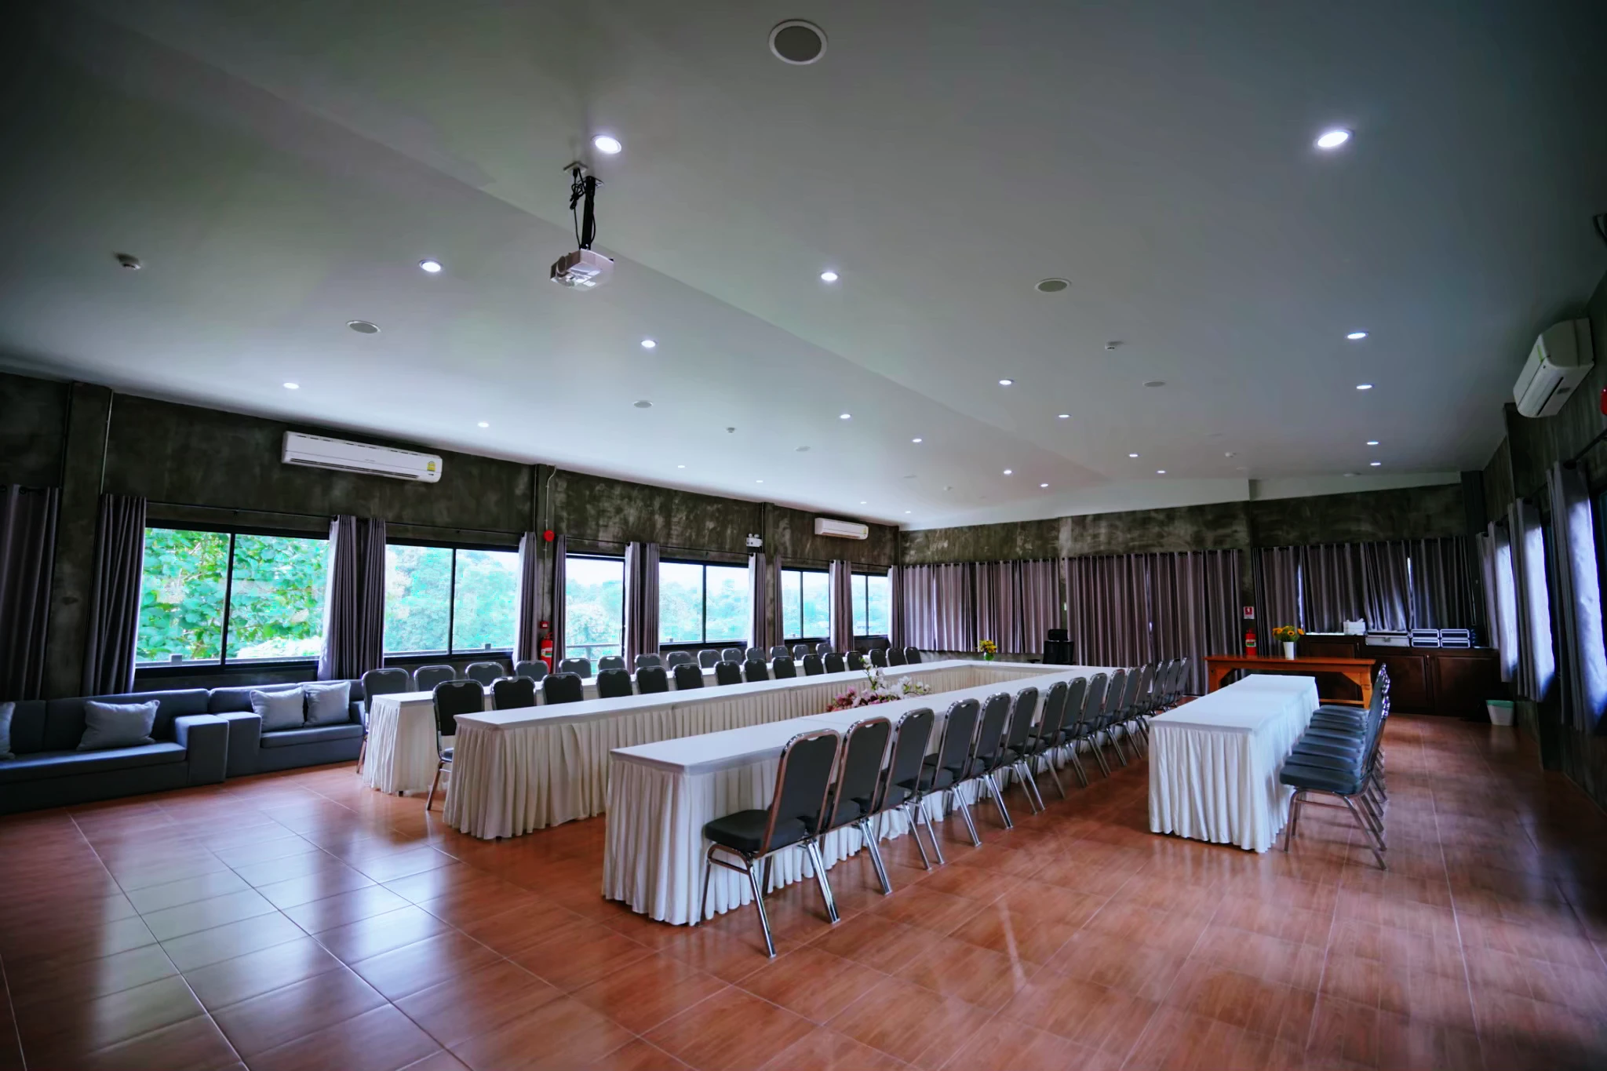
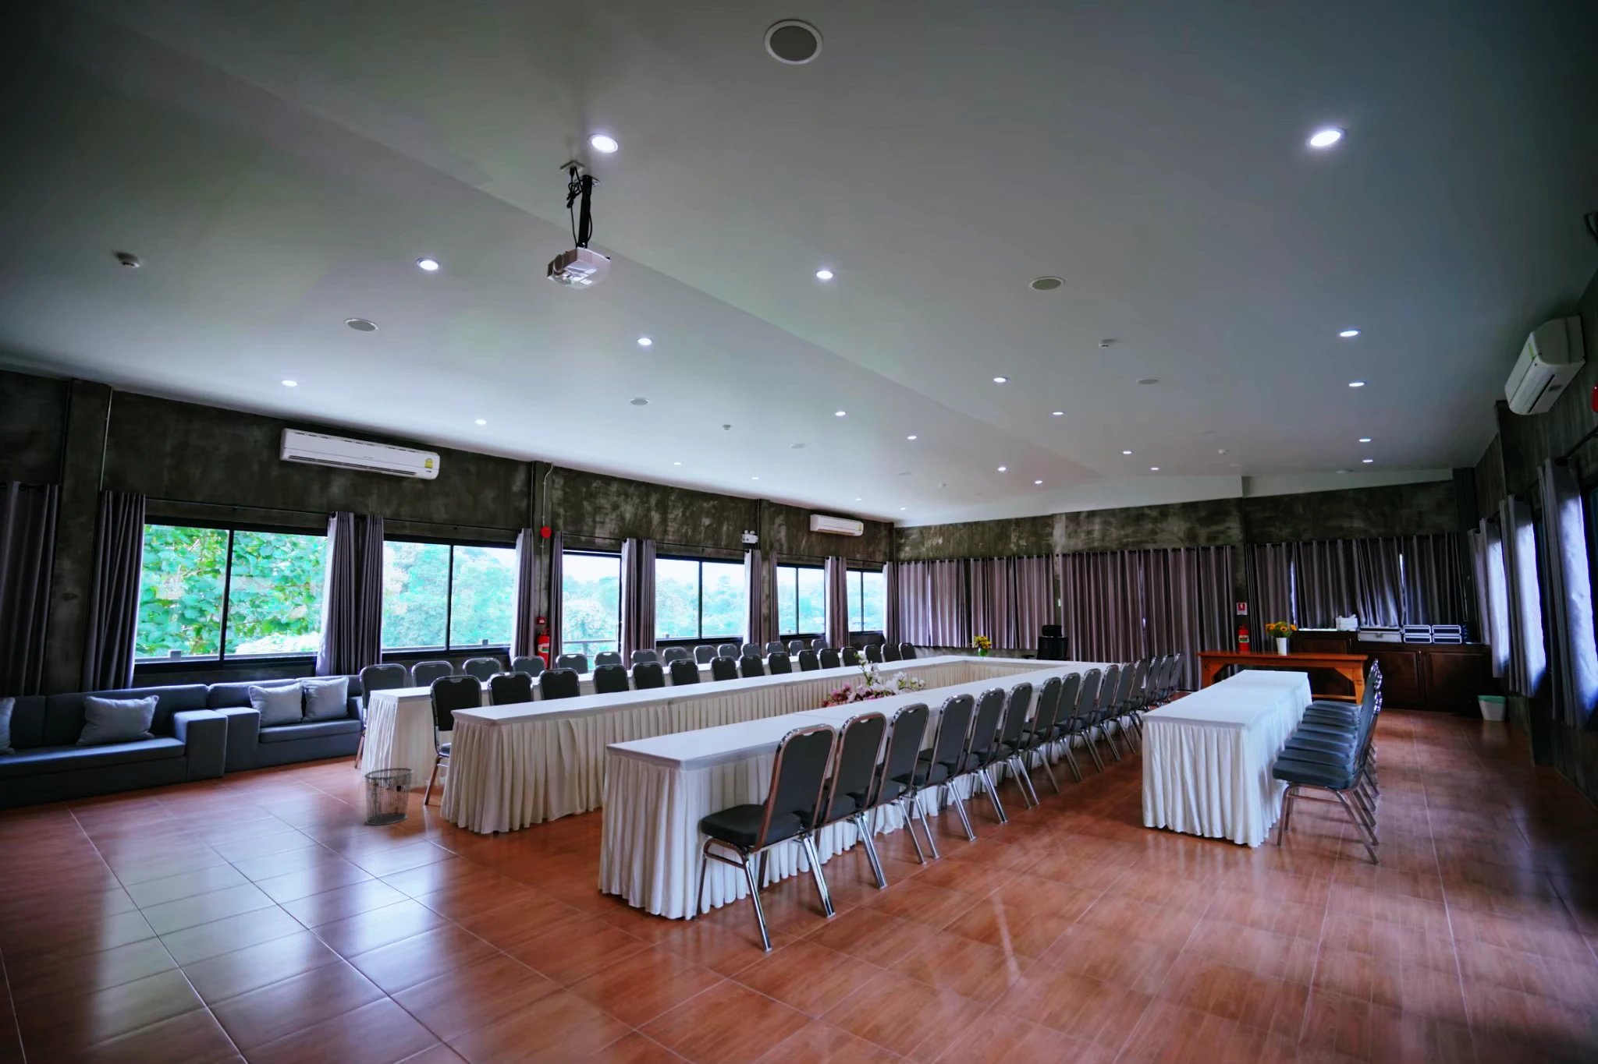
+ waste bin [364,767,415,826]
